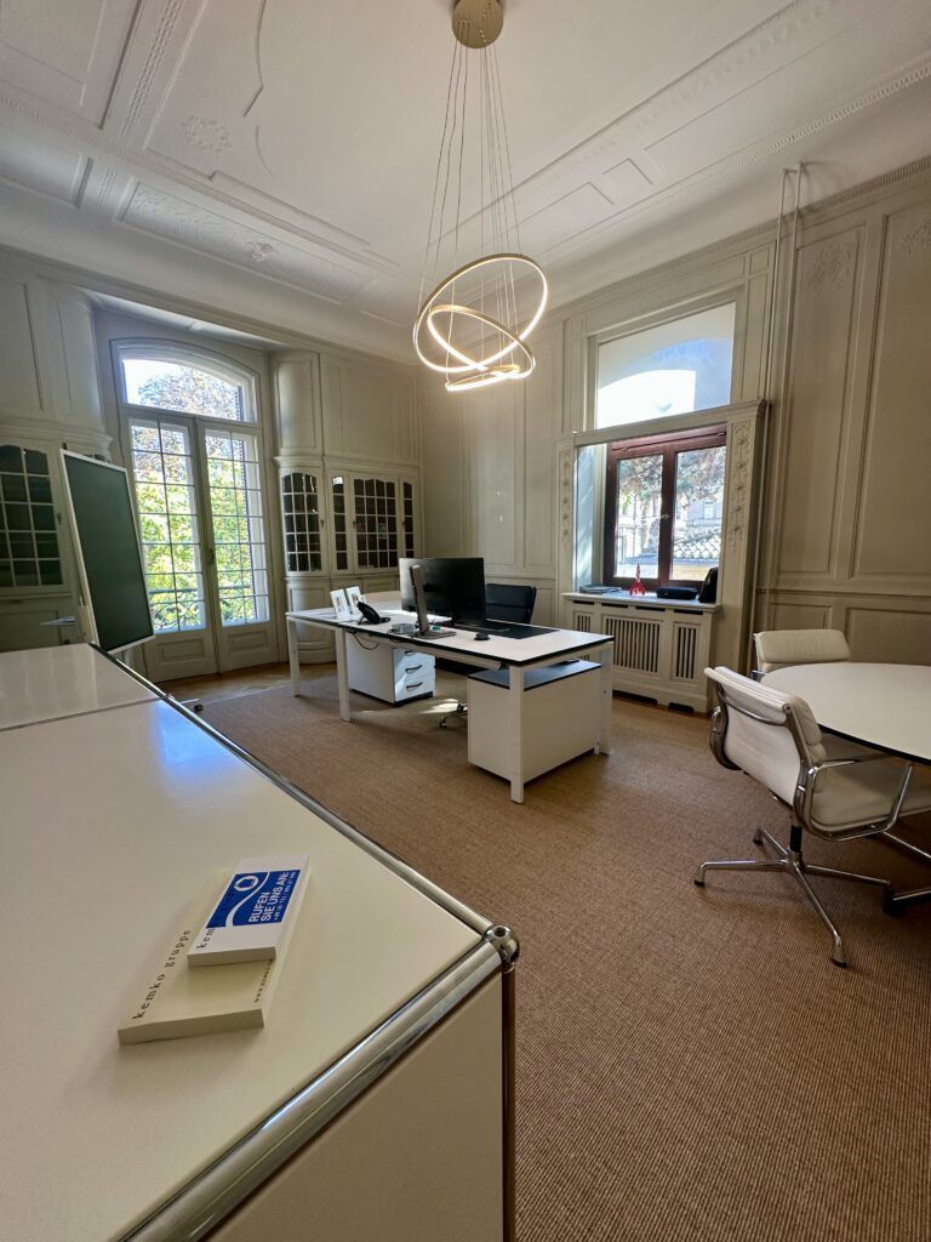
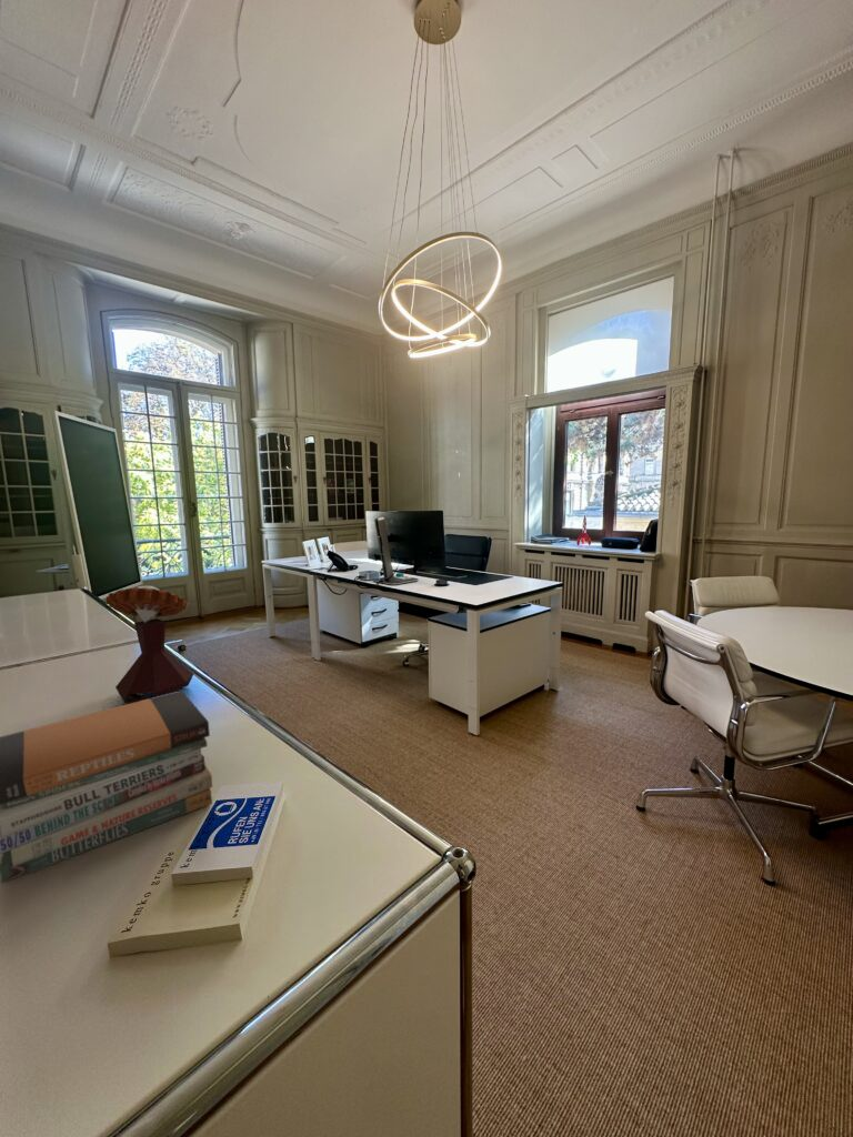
+ mushroom [104,585,194,703]
+ book stack [0,690,213,884]
